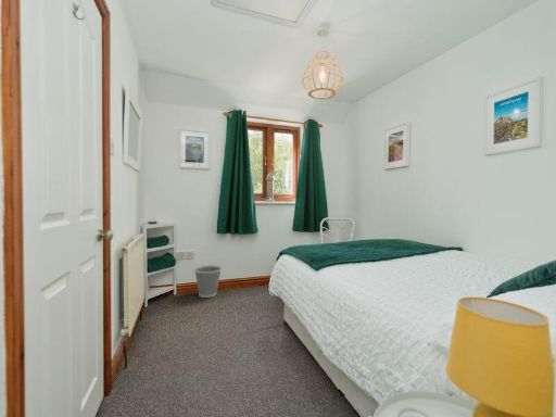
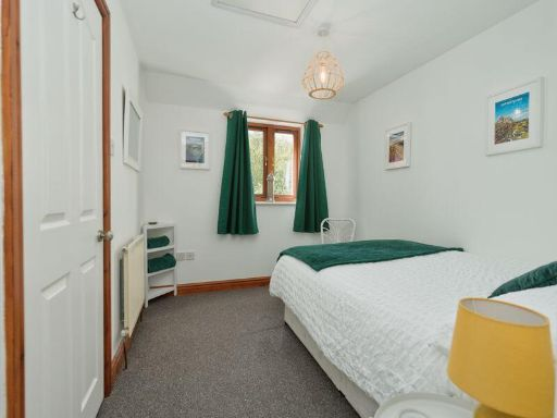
- wastebasket [193,265,223,299]
